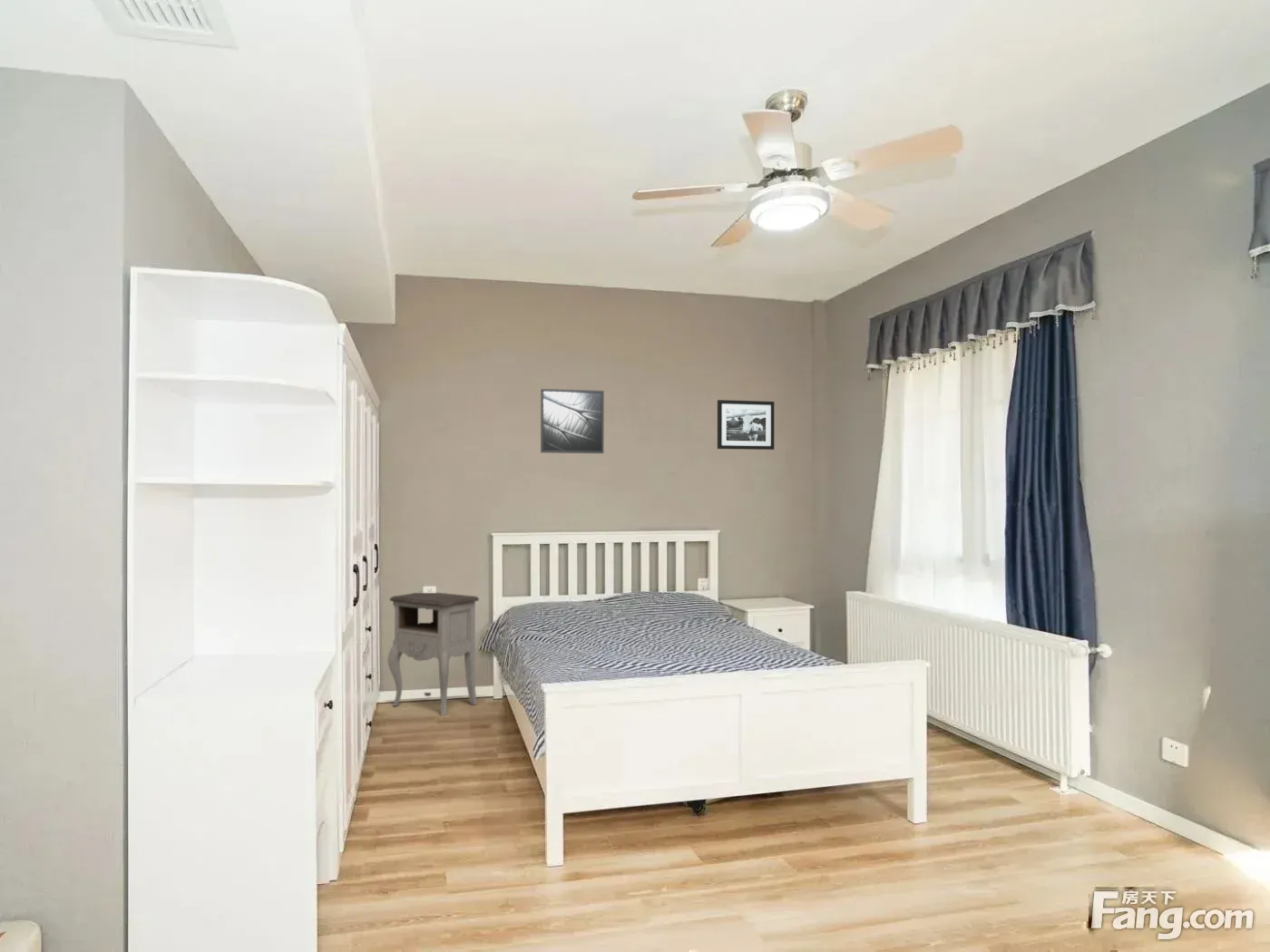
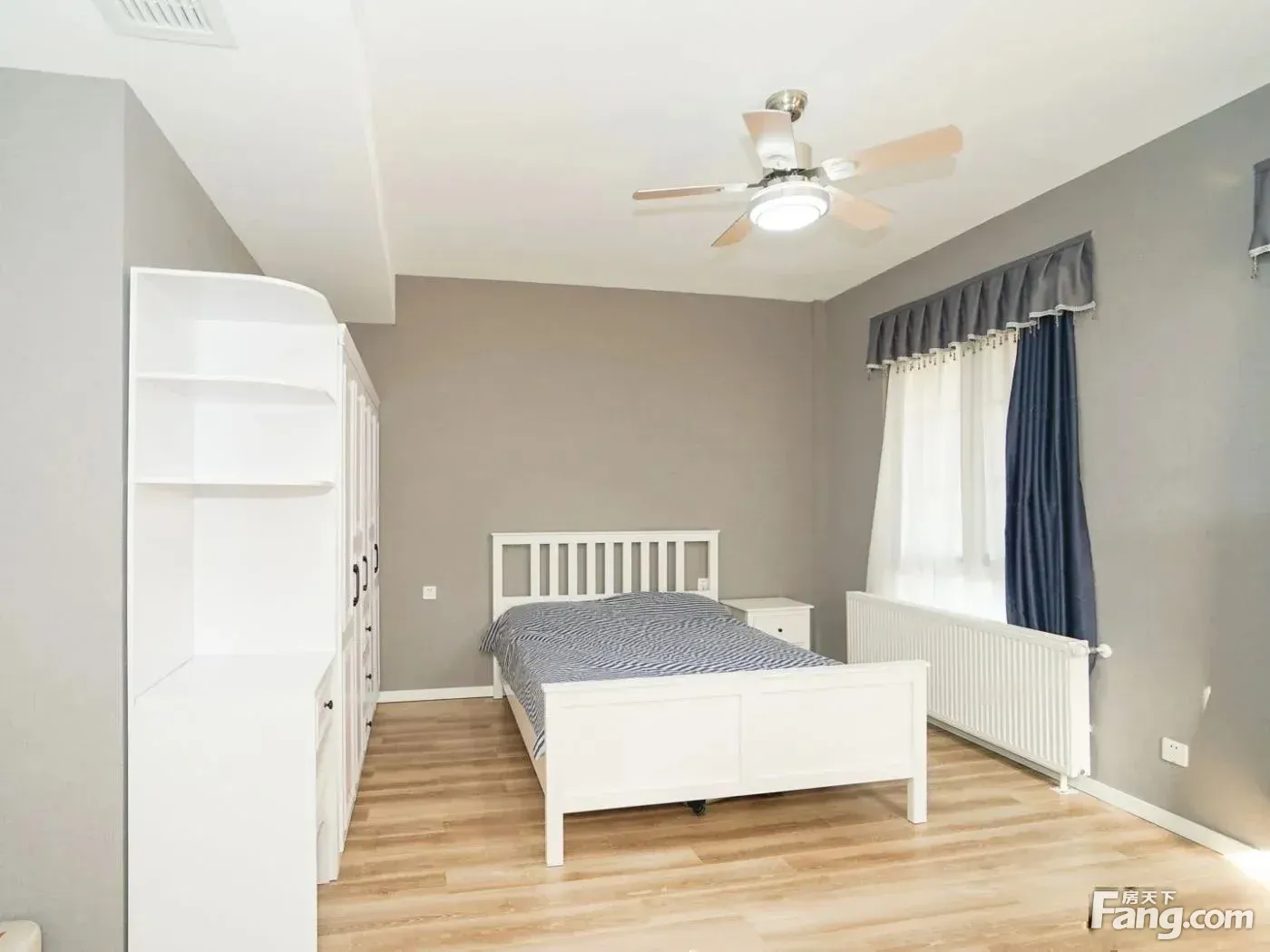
- picture frame [717,399,775,451]
- nightstand [387,592,480,717]
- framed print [540,388,605,454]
